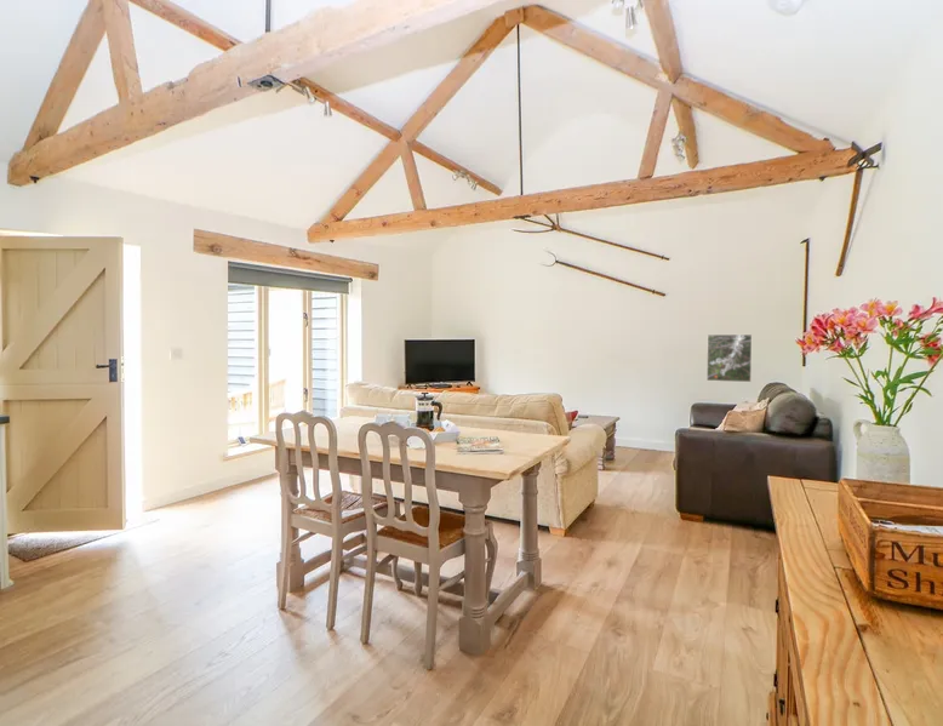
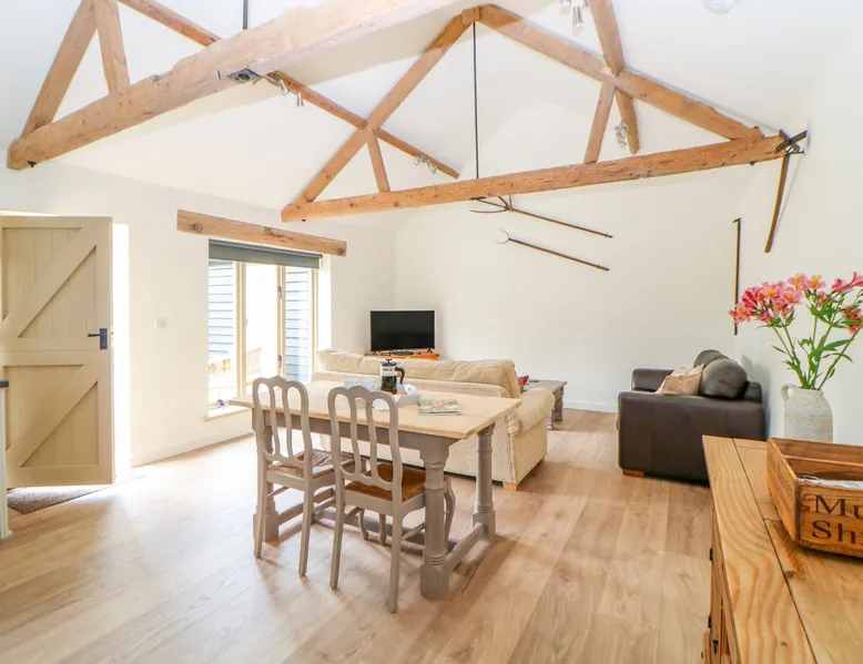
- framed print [705,333,753,383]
